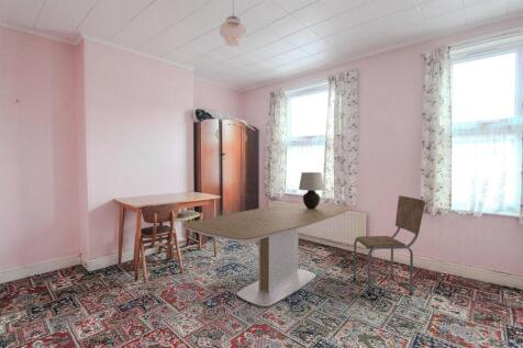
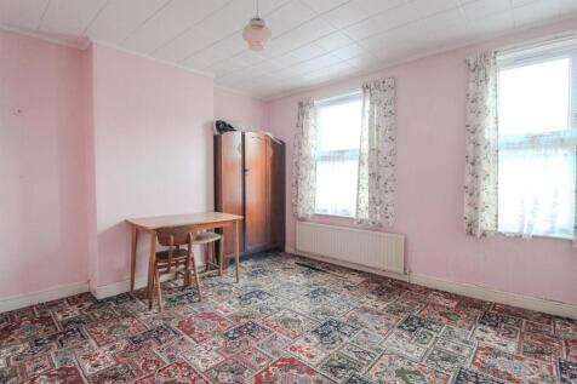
- dining chair [353,194,426,298]
- table lamp [298,171,325,209]
- dining table [182,202,350,307]
